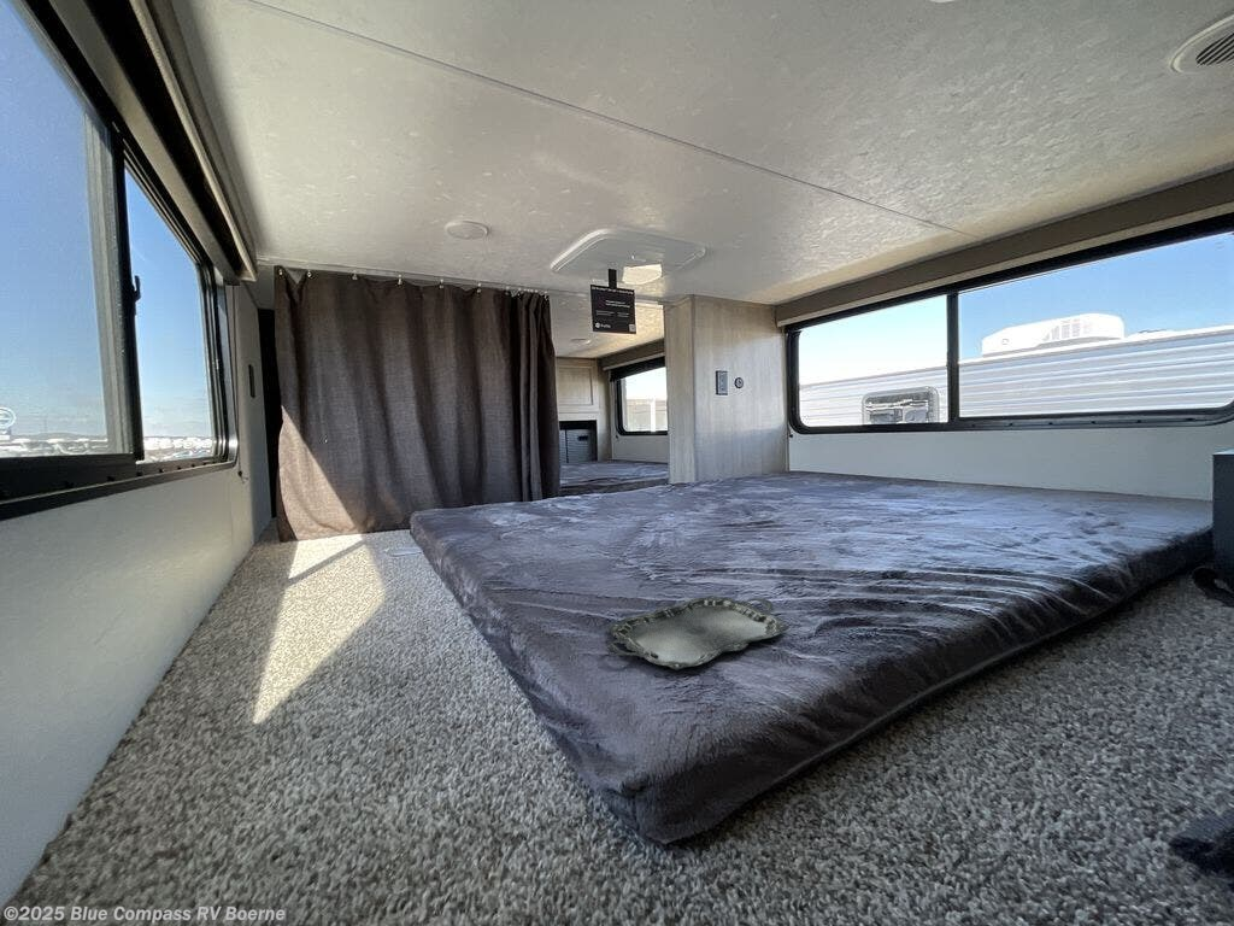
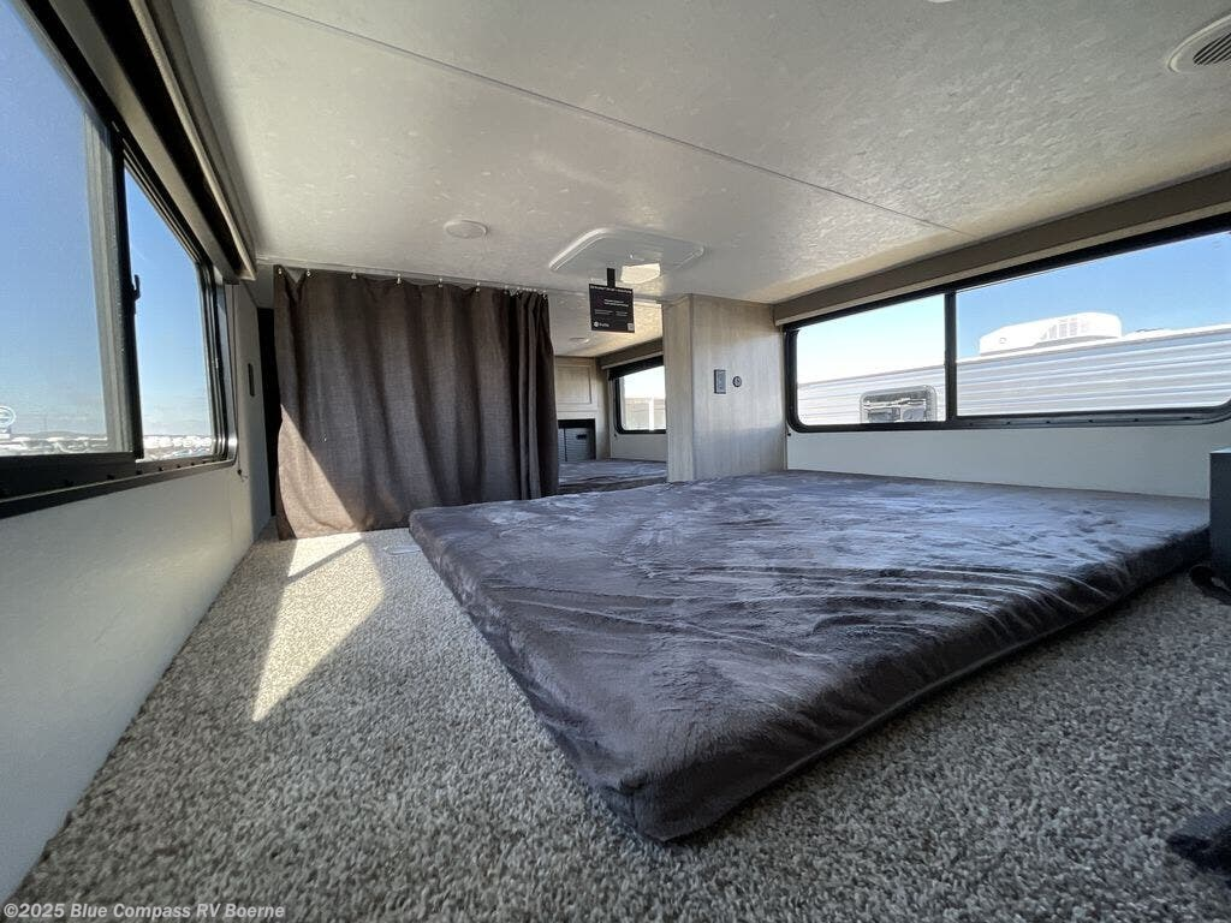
- serving tray [606,594,789,670]
